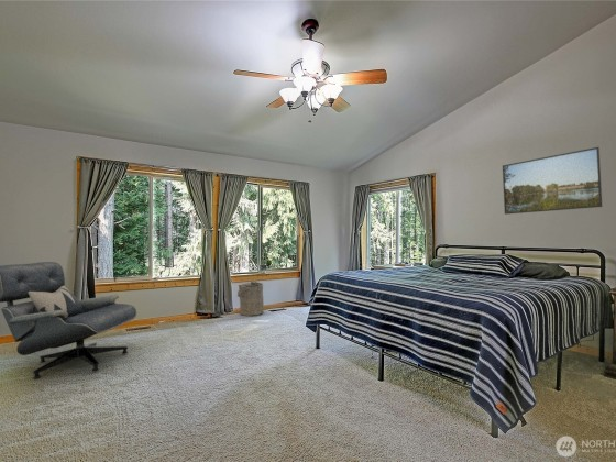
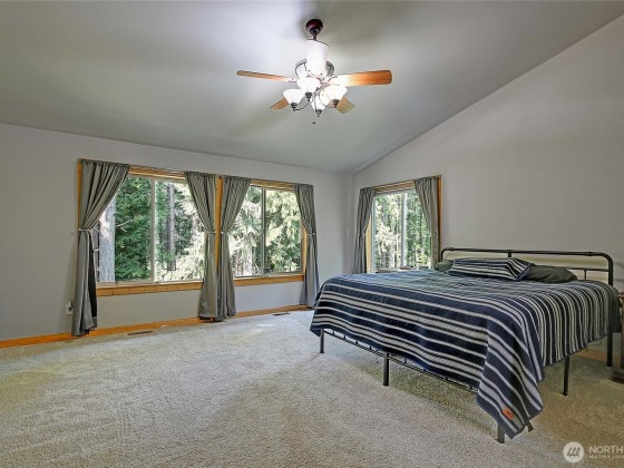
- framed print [502,146,603,216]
- lounge chair [0,261,138,380]
- laundry hamper [237,280,265,317]
